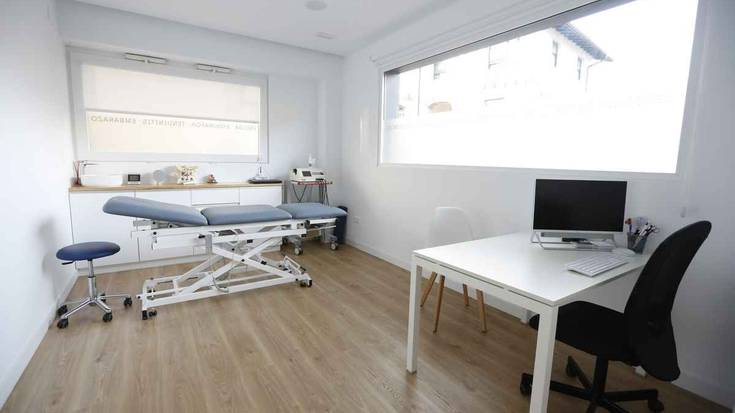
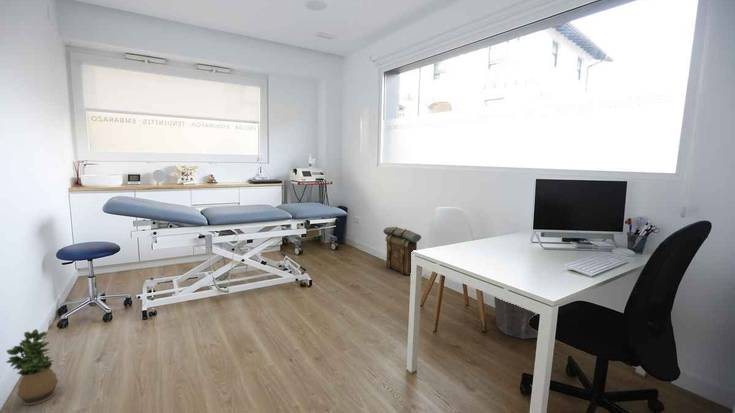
+ waste bin [493,296,538,340]
+ potted plant [4,328,59,406]
+ backpack [382,226,422,276]
